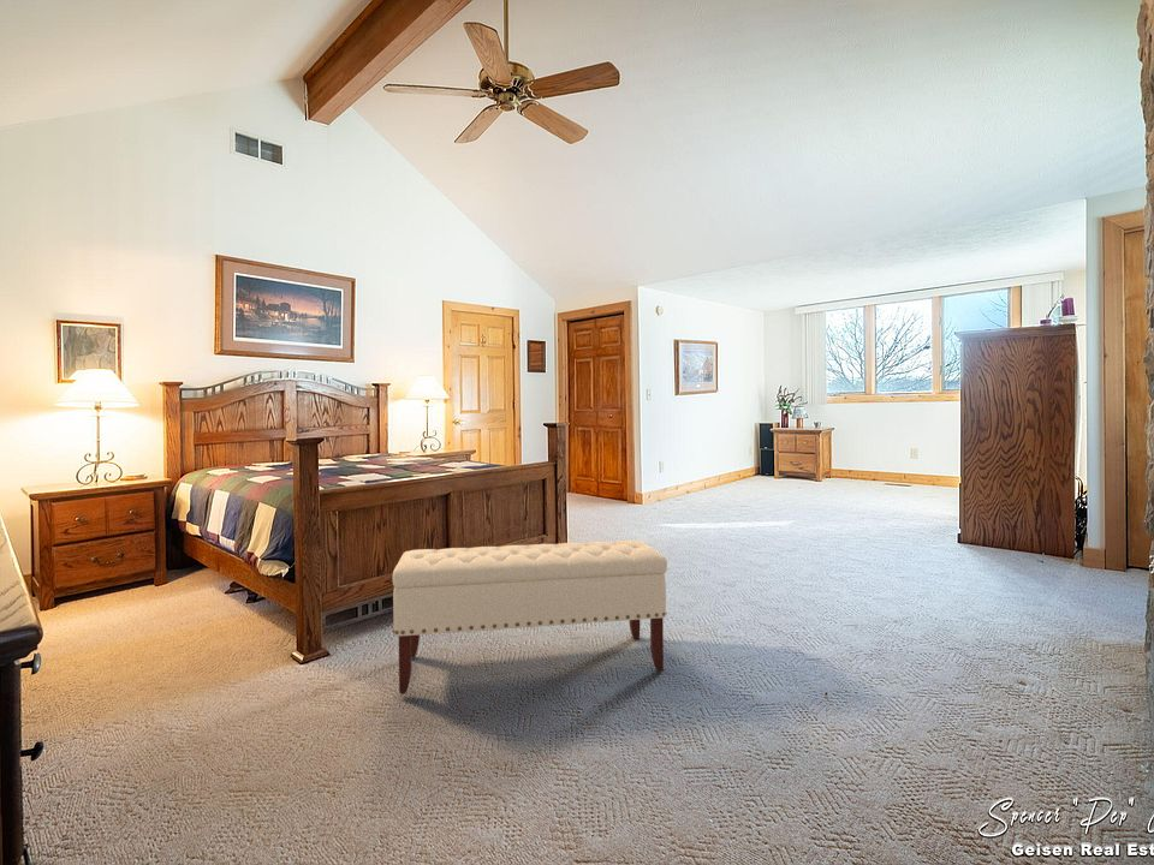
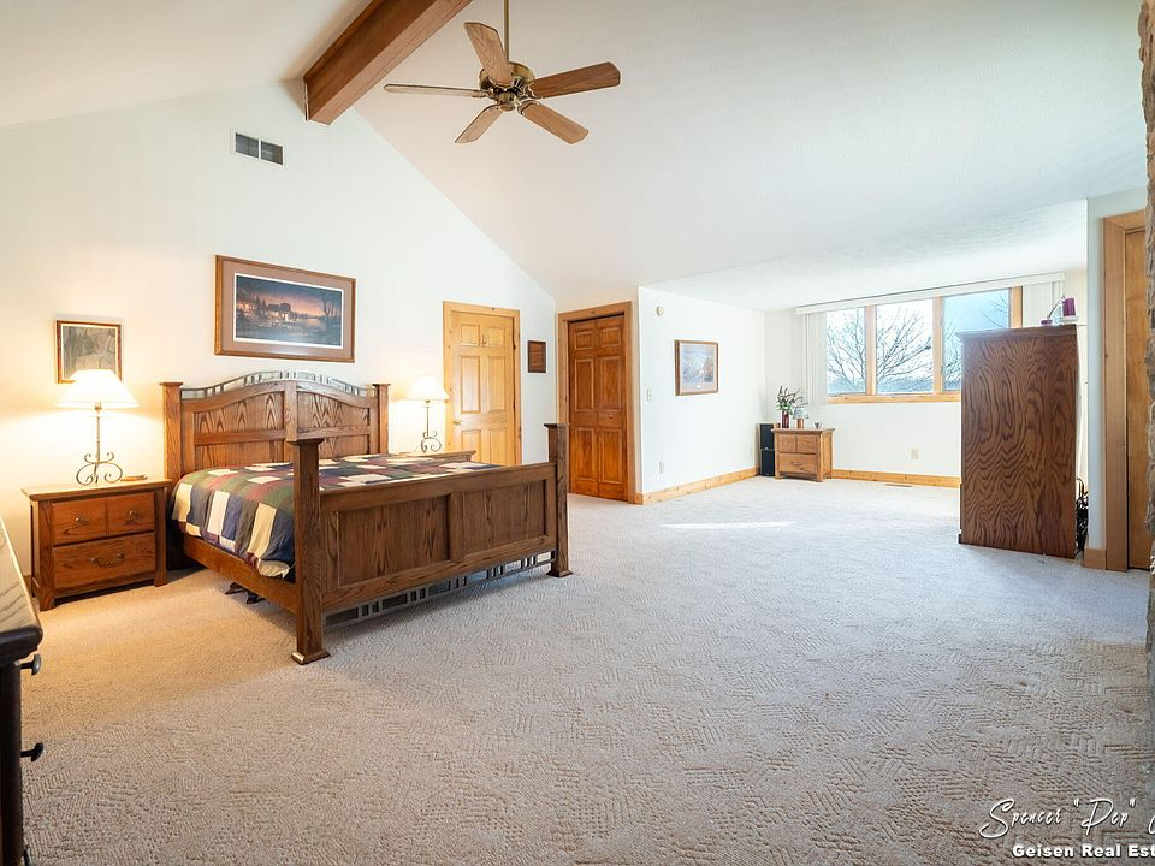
- bench [392,539,668,696]
